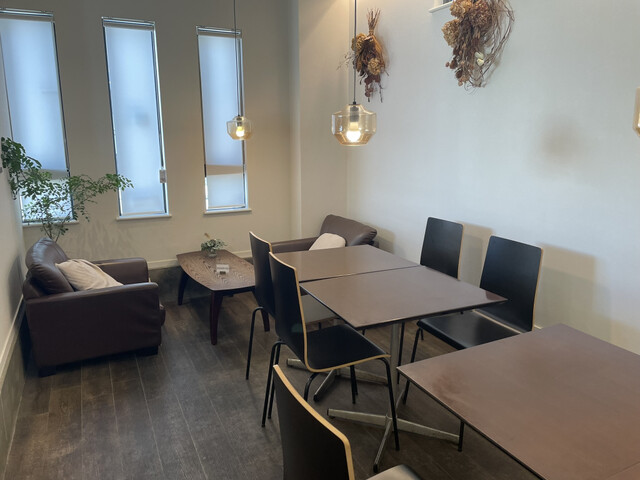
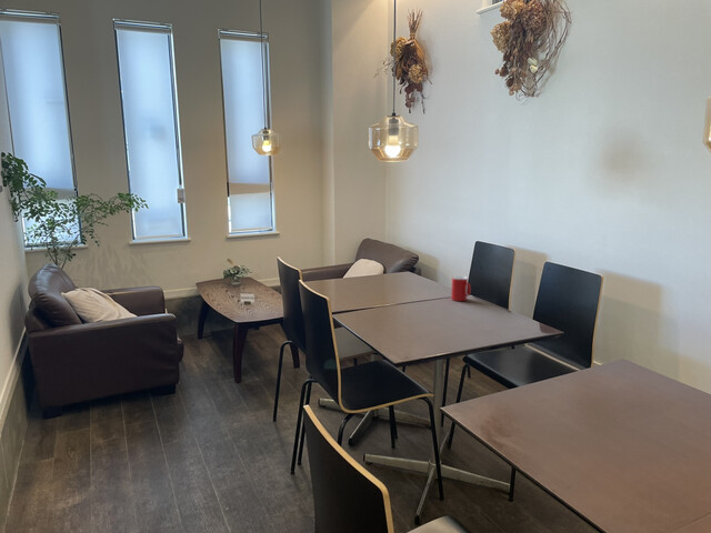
+ cup [450,275,472,302]
